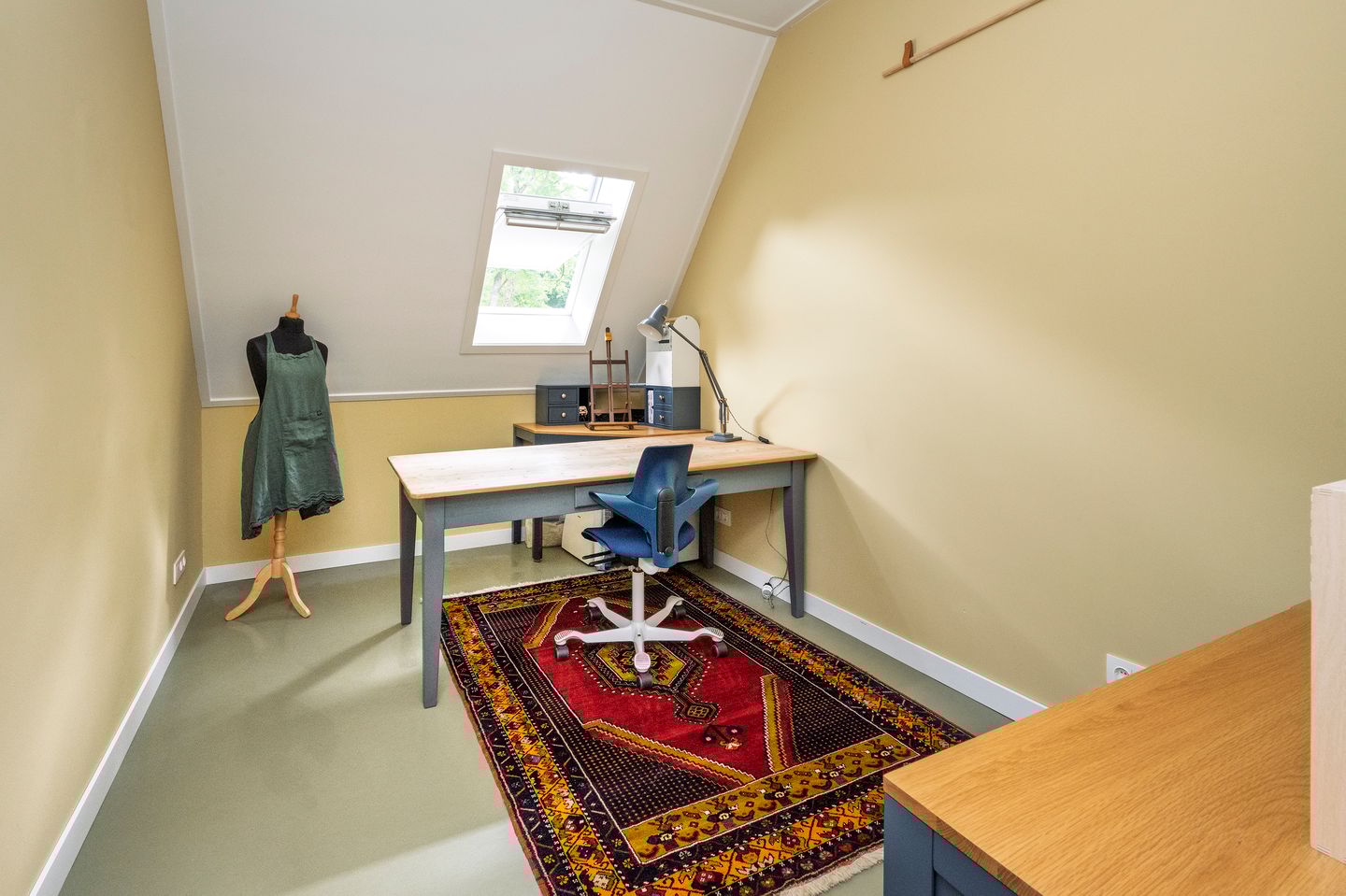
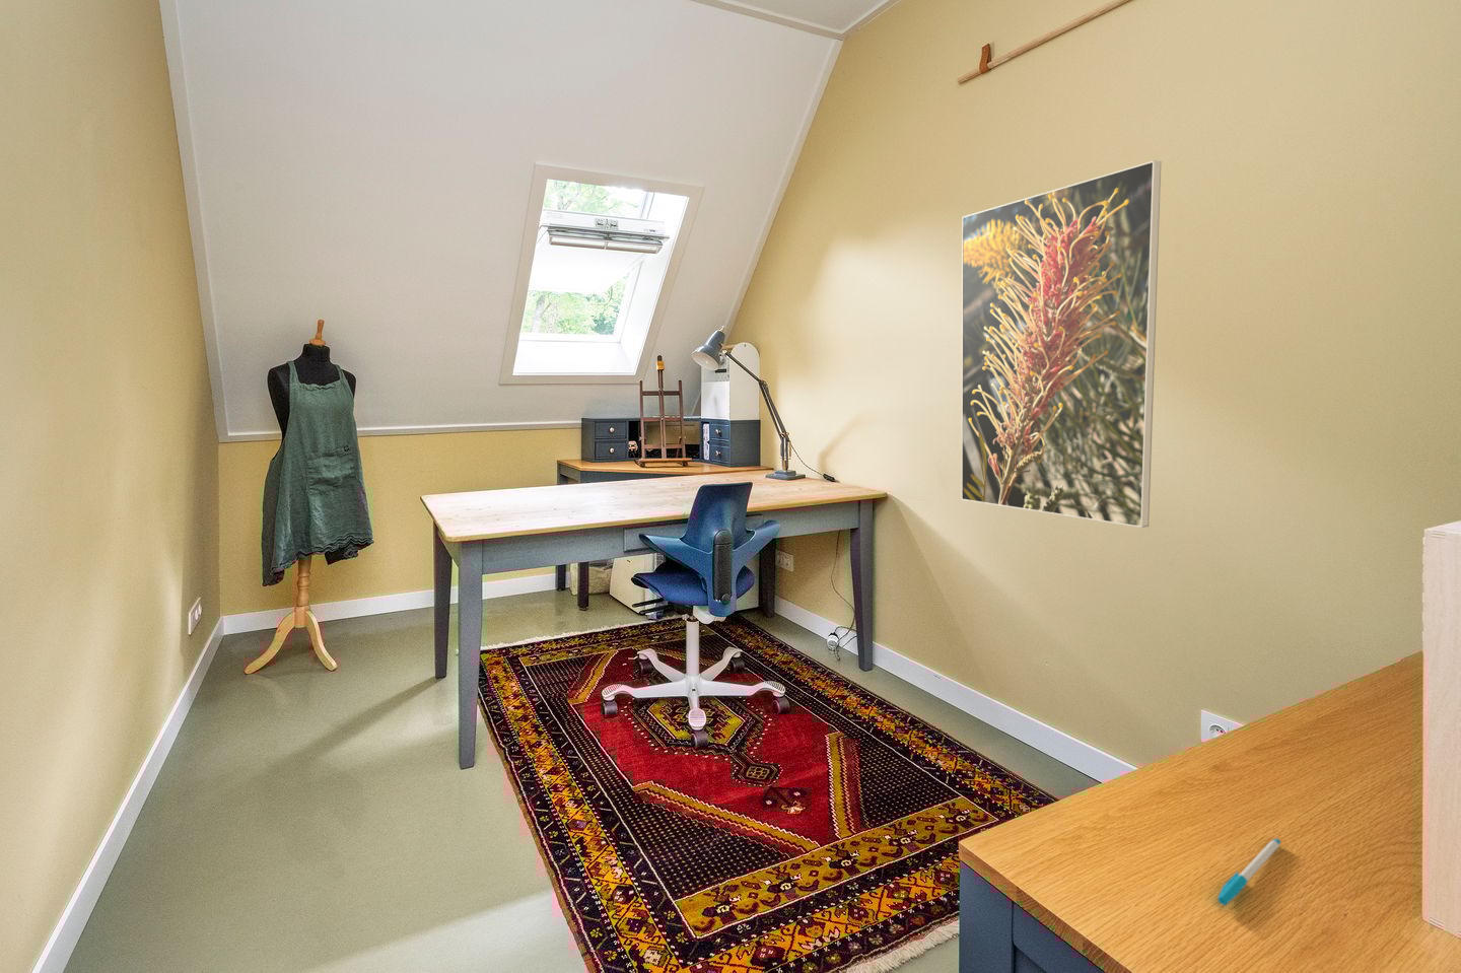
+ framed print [961,160,1161,529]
+ pen [1217,837,1282,906]
